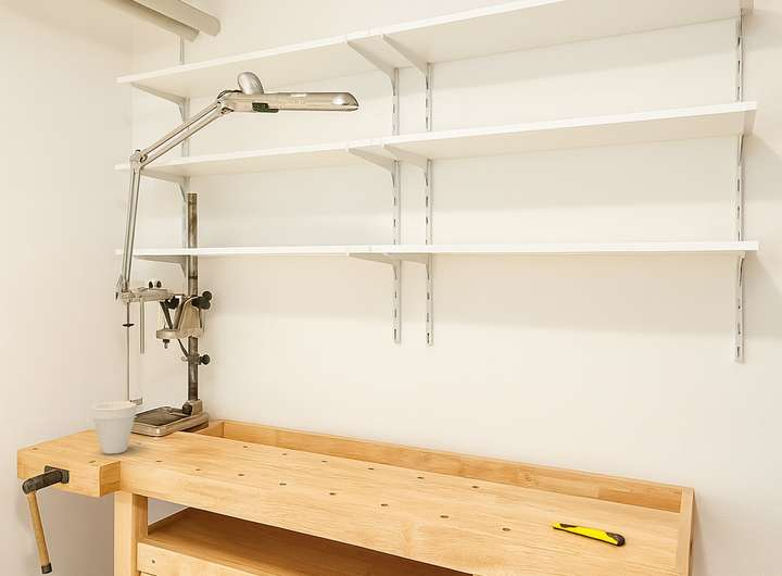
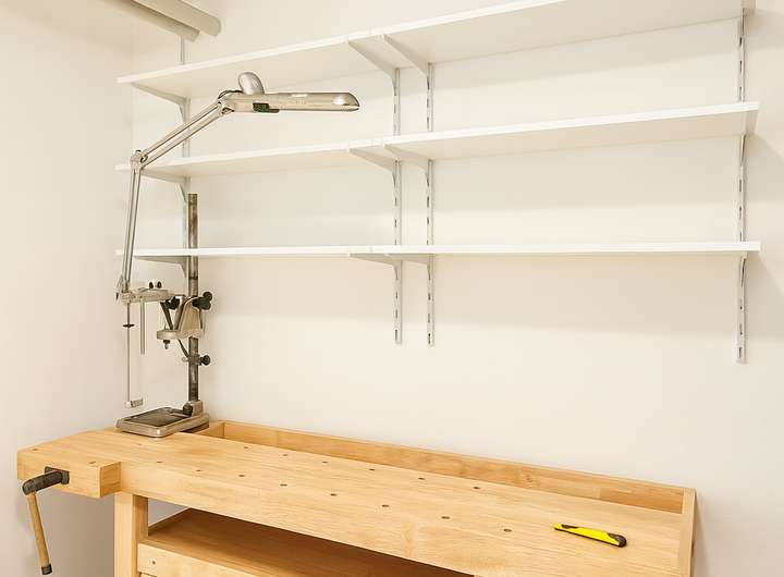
- cup [91,401,138,455]
